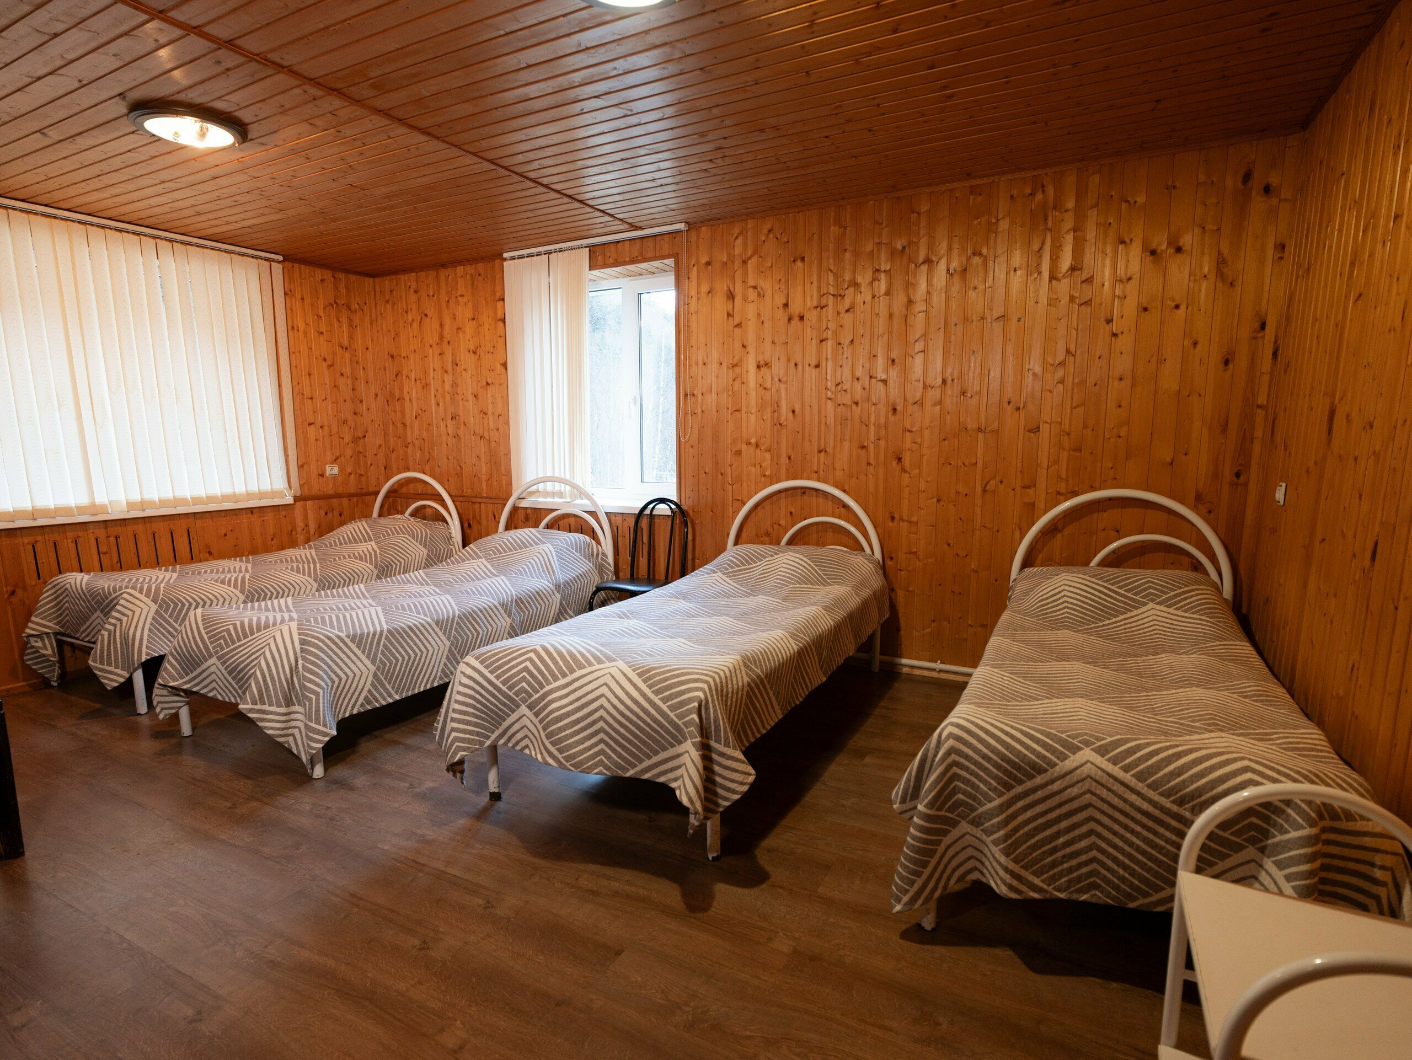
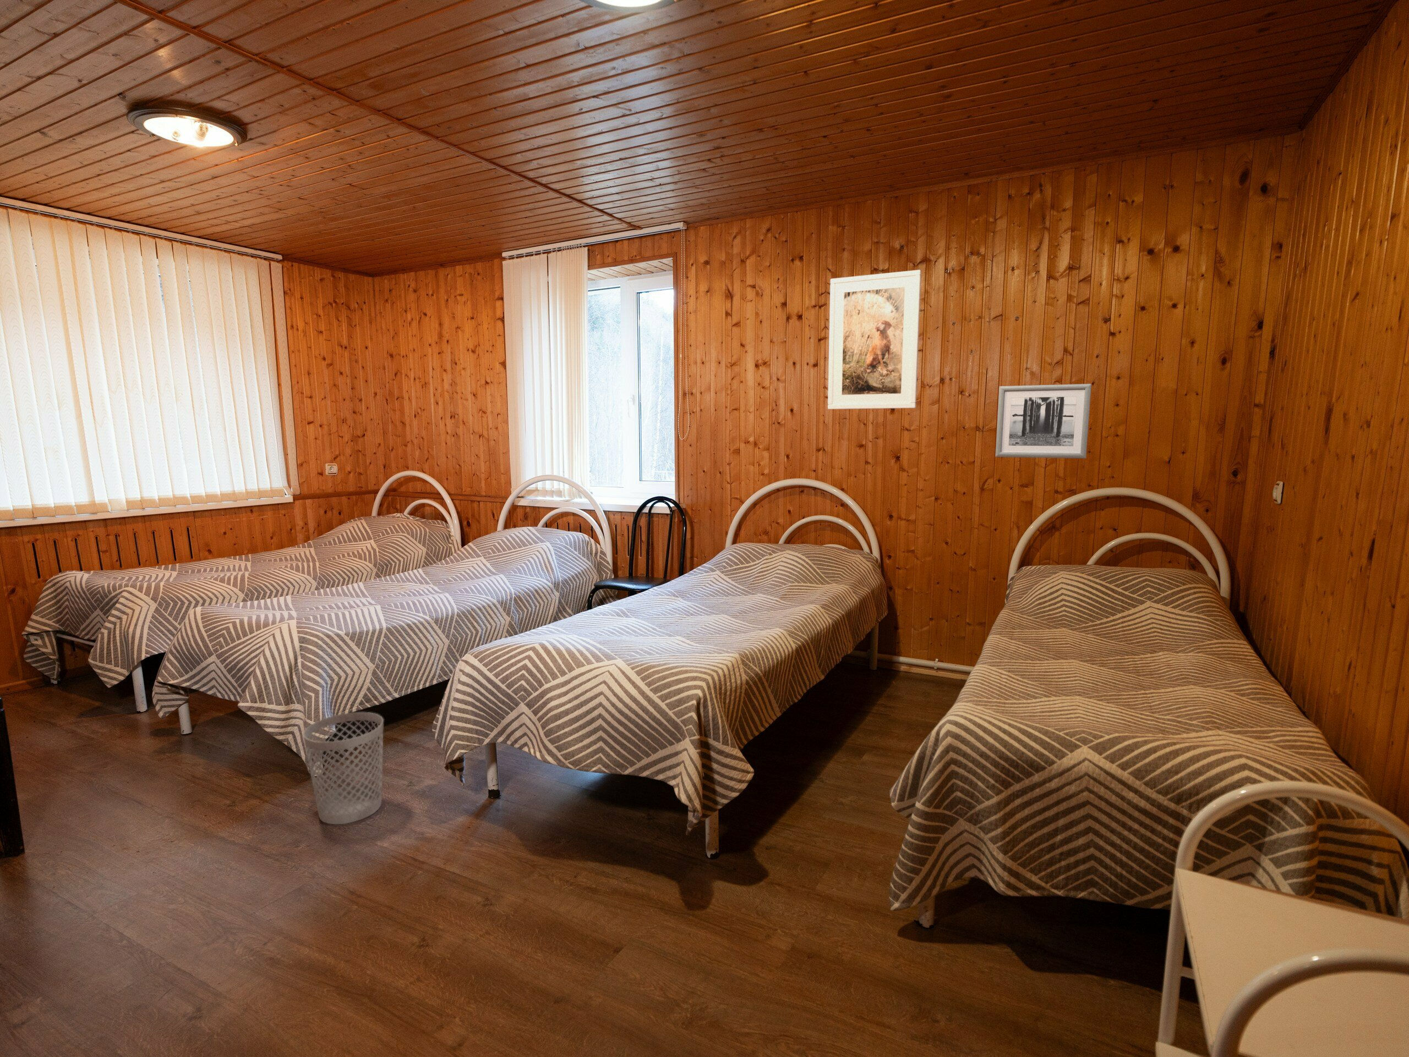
+ wastebasket [302,712,384,825]
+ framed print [827,270,922,410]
+ wall art [996,383,1092,460]
